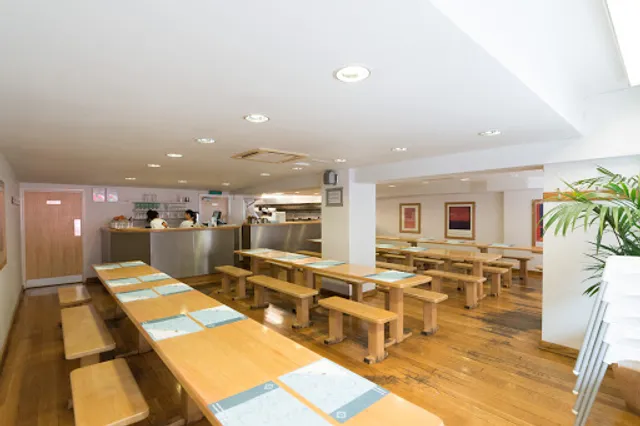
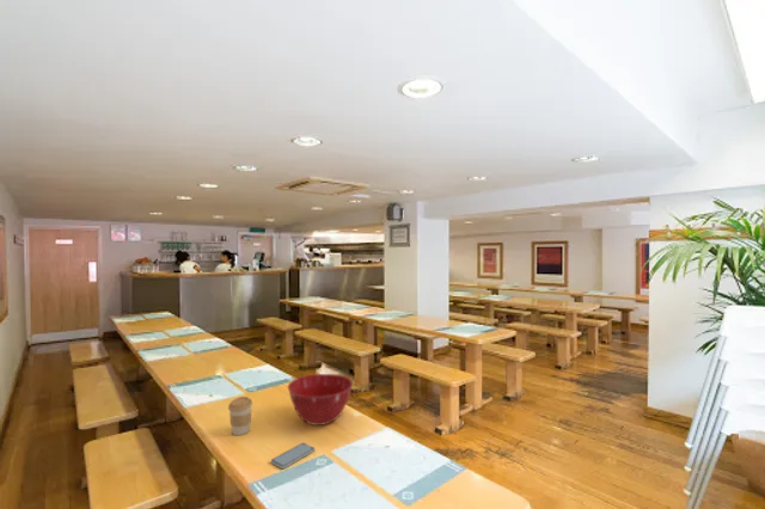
+ coffee cup [227,395,253,436]
+ smartphone [270,442,316,470]
+ mixing bowl [287,373,354,427]
